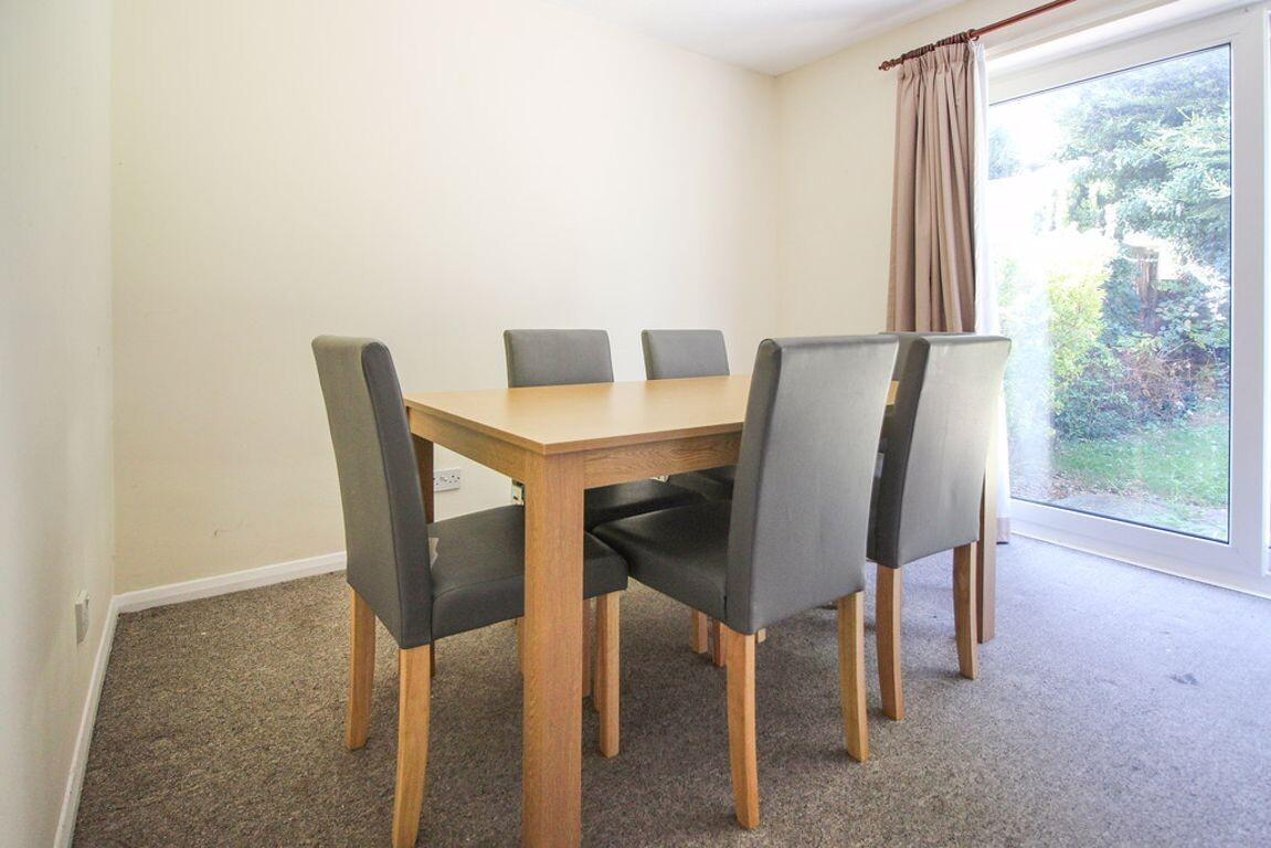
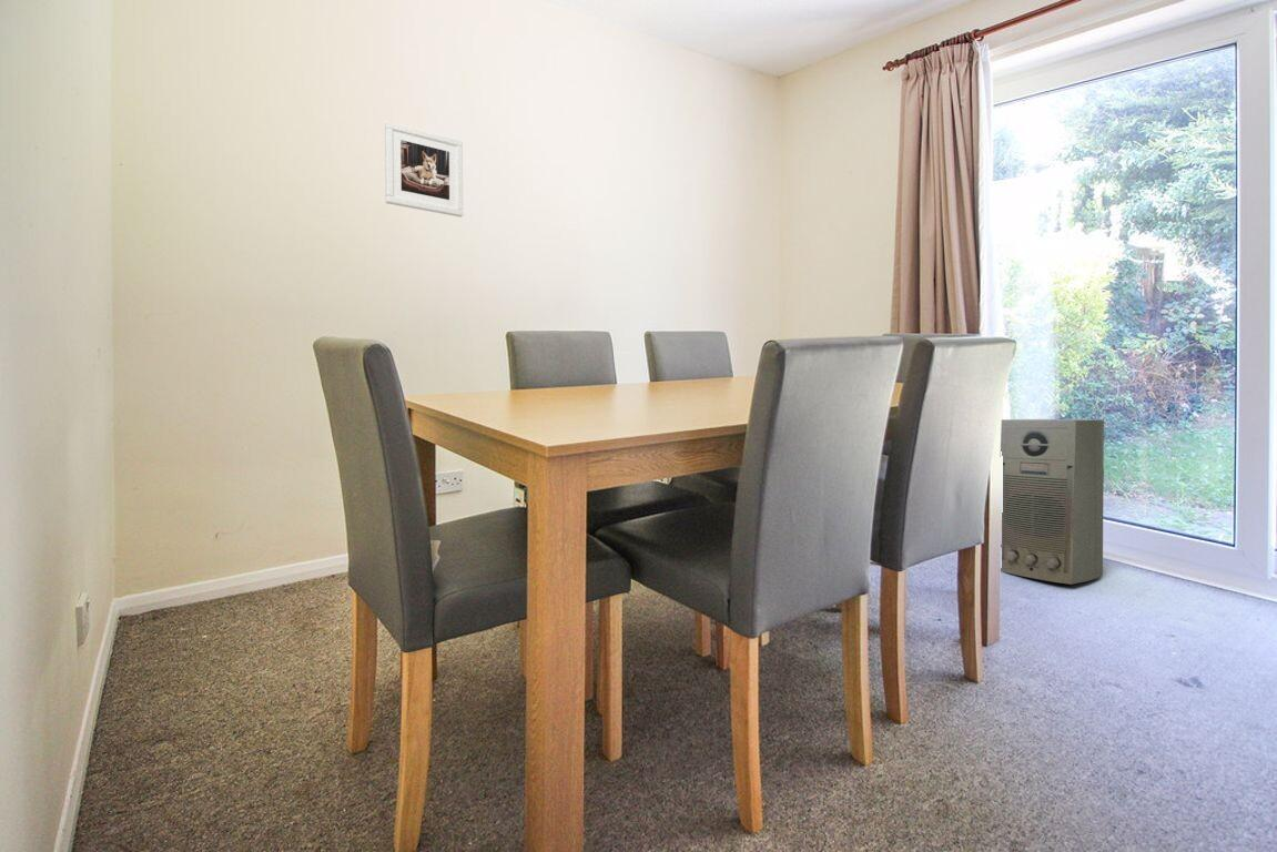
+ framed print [384,121,464,217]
+ air purifier [1000,418,1105,586]
